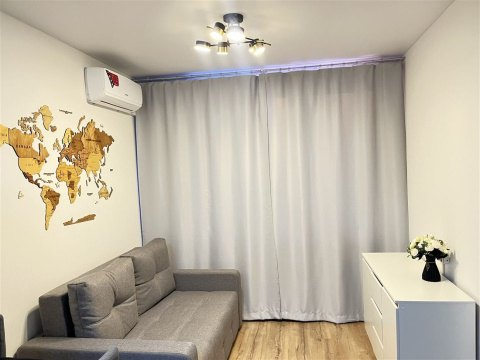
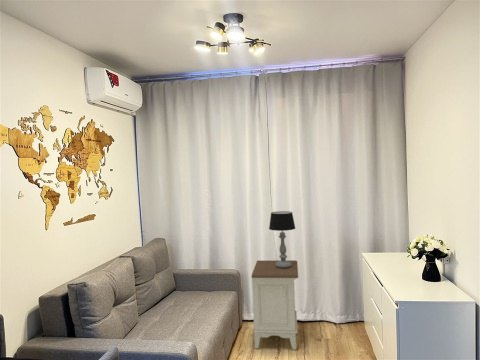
+ nightstand [251,259,299,351]
+ table lamp [268,210,296,268]
